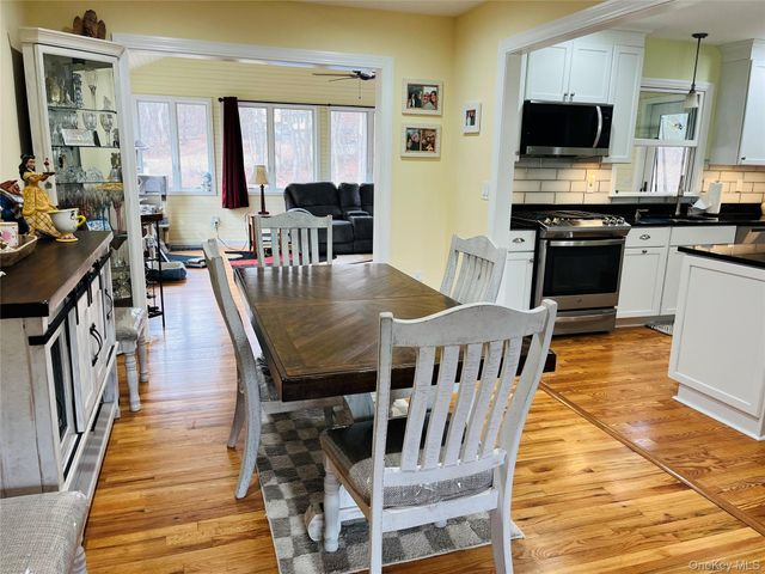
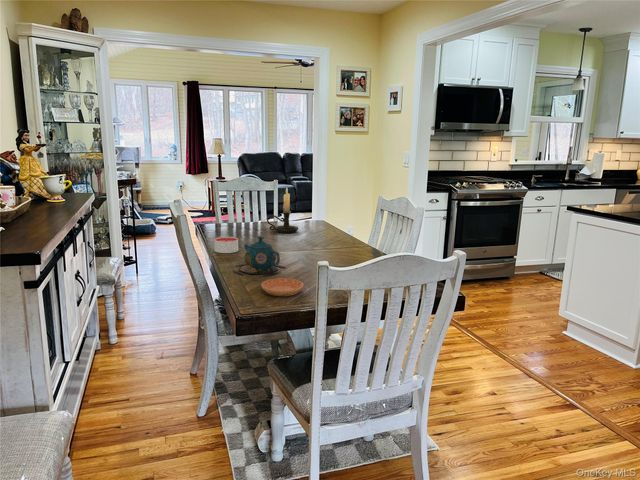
+ candle [213,236,239,254]
+ teapot [231,235,288,277]
+ candle holder [266,187,299,234]
+ saucer [260,277,305,297]
